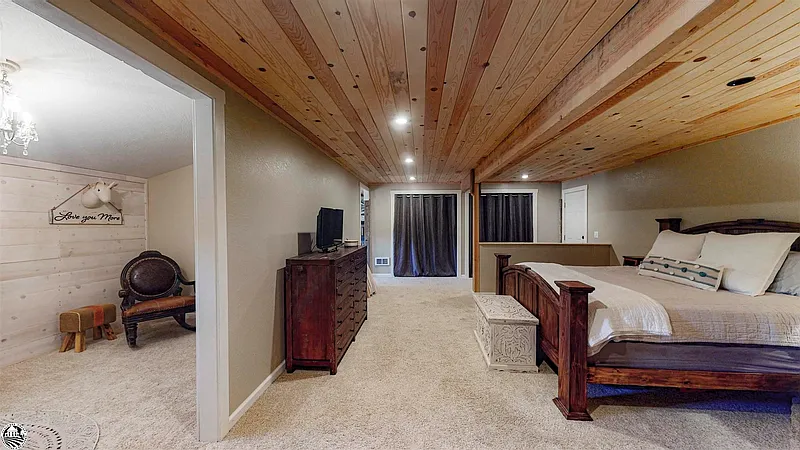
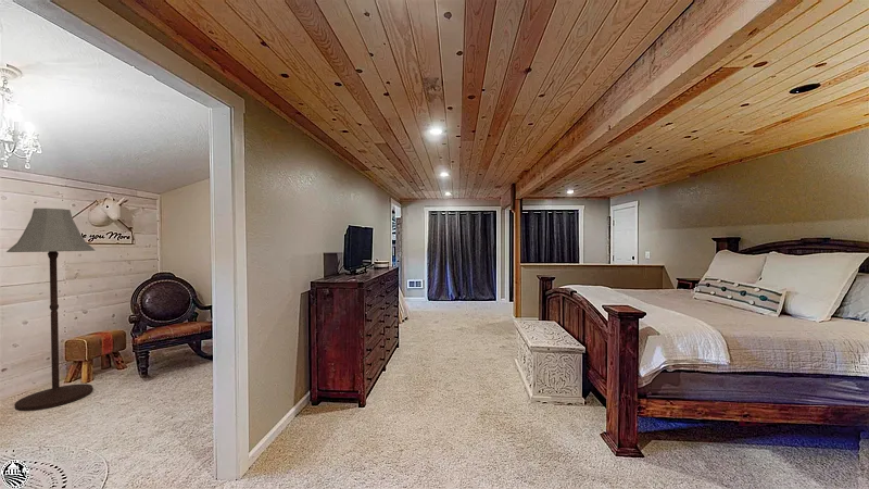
+ floor lamp [5,208,97,412]
